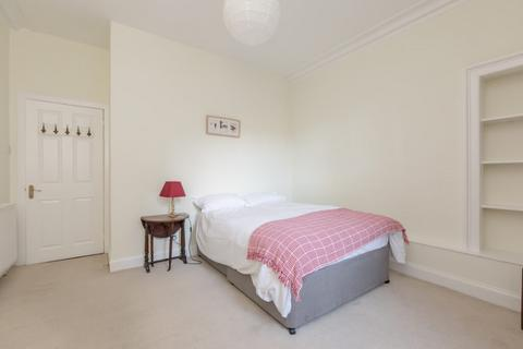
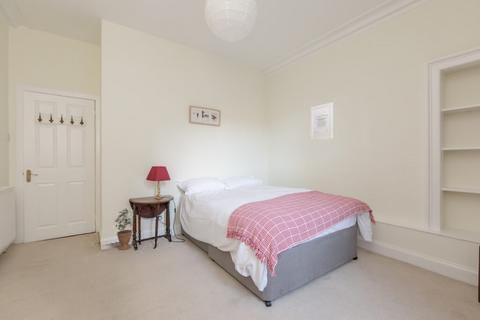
+ wall art [310,102,334,141]
+ potted plant [114,208,133,251]
